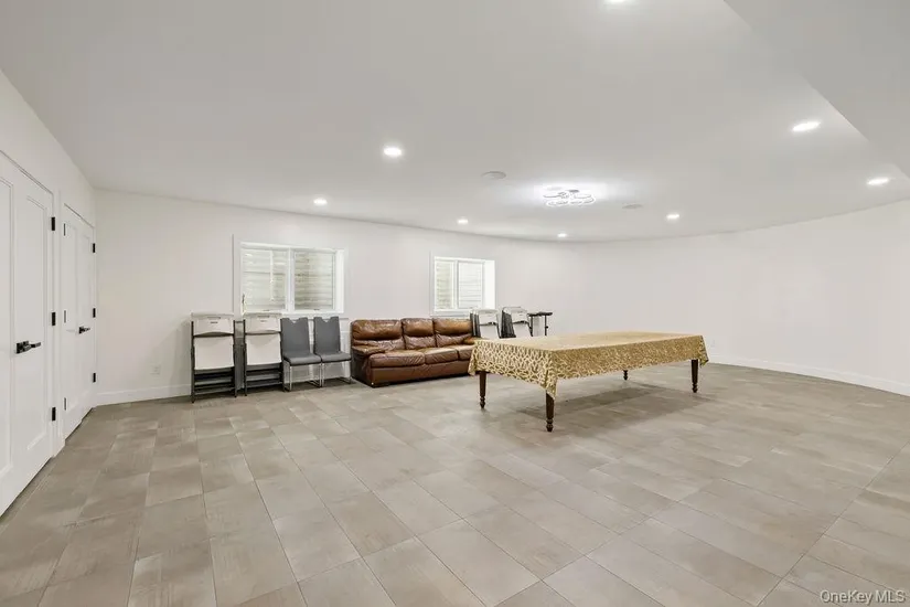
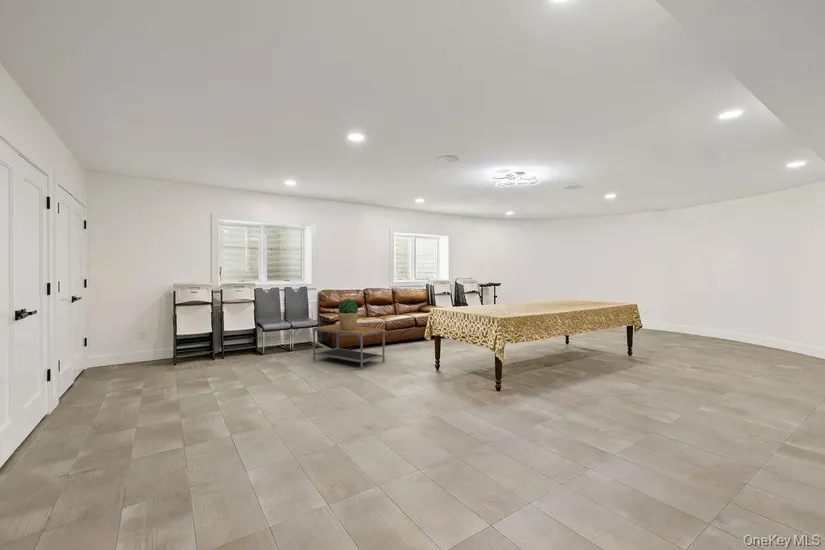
+ potted plant [337,299,359,330]
+ coffee table [312,323,386,370]
